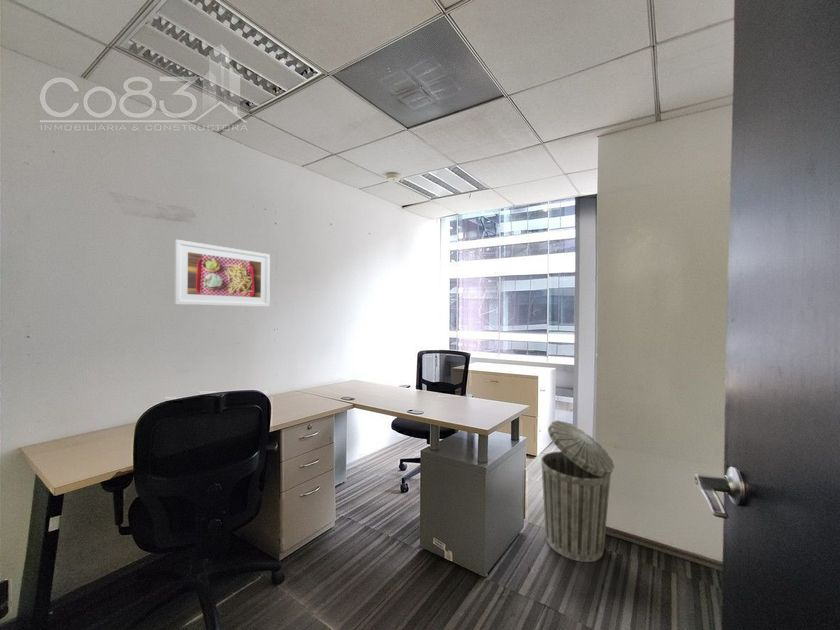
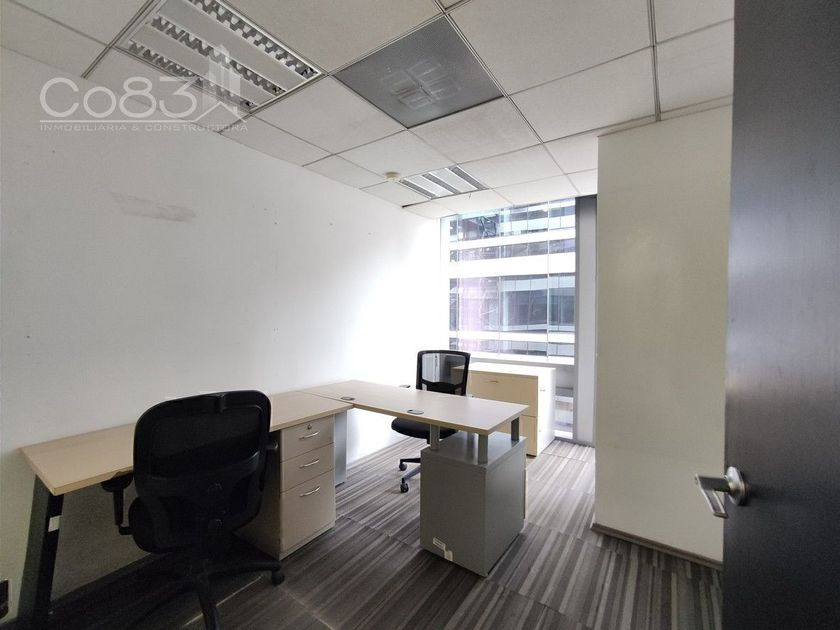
- trash can [540,420,615,563]
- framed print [173,239,271,308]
